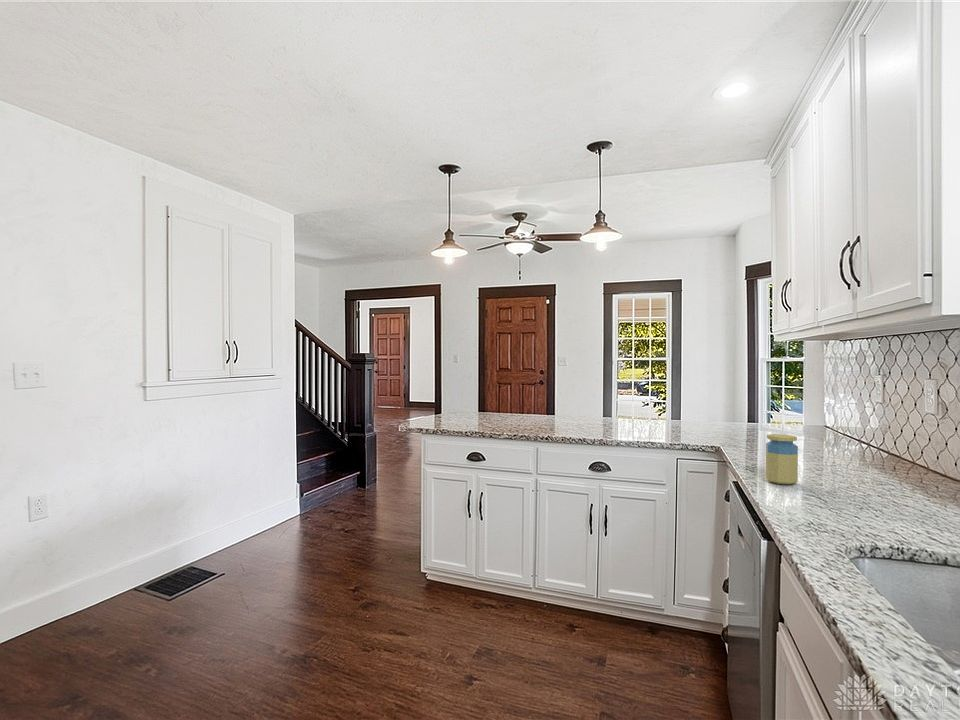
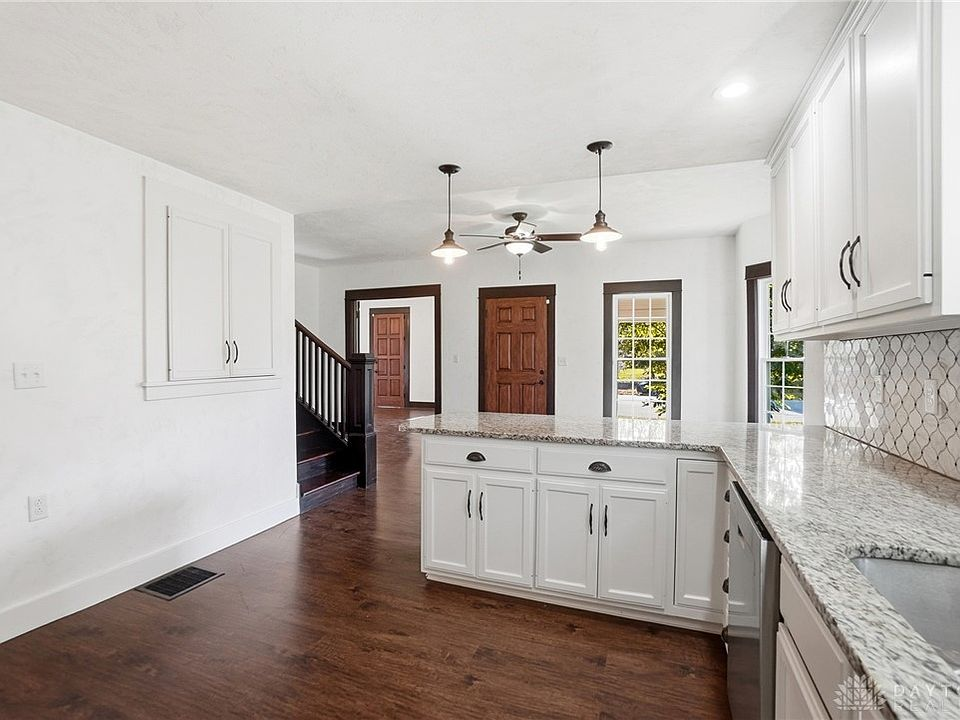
- jar [765,433,799,485]
